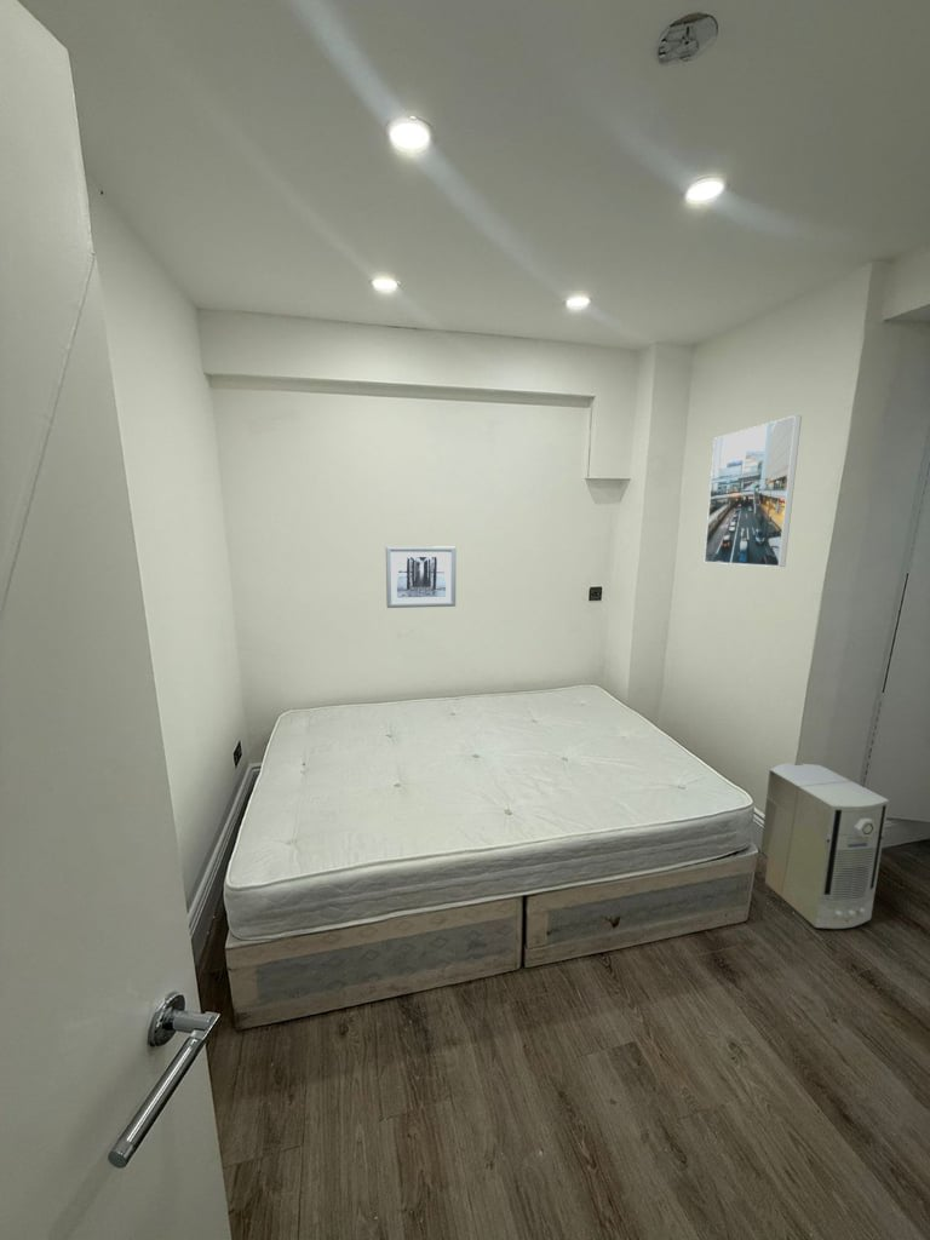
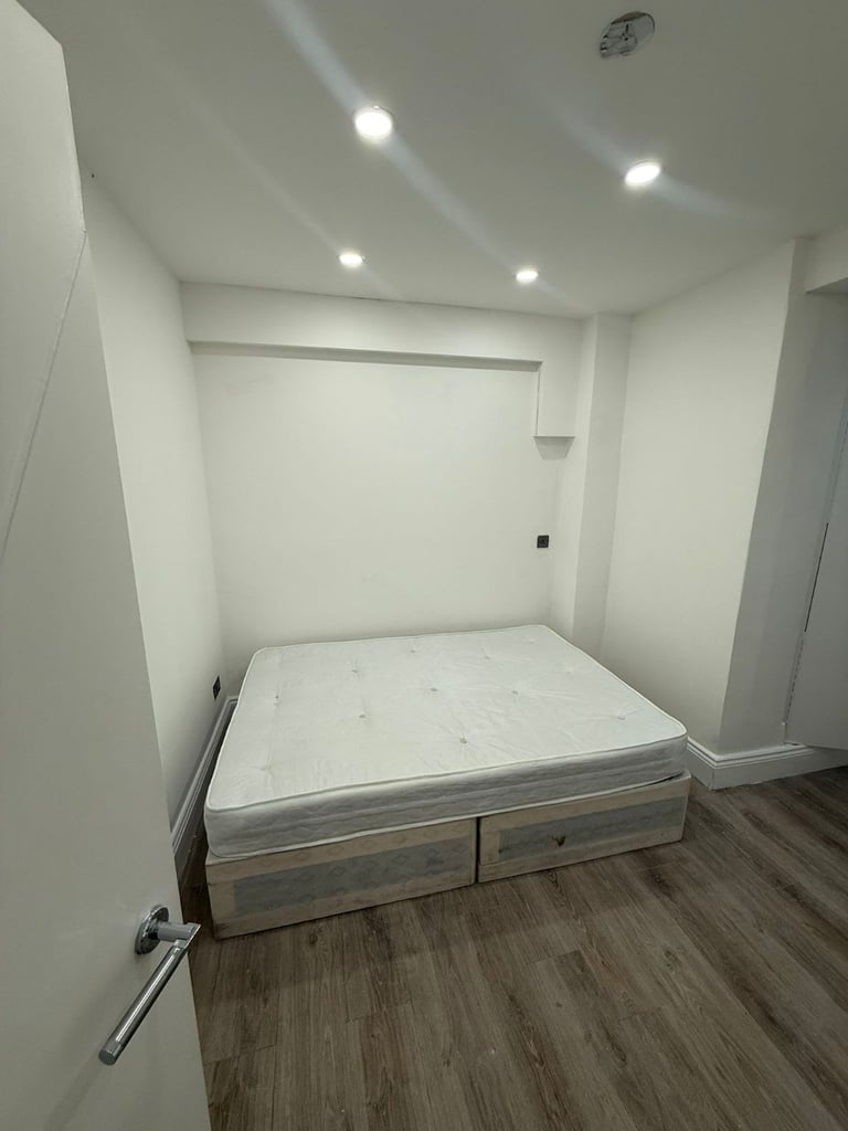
- air purifier [759,762,890,930]
- wall art [385,545,457,609]
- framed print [704,414,803,568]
